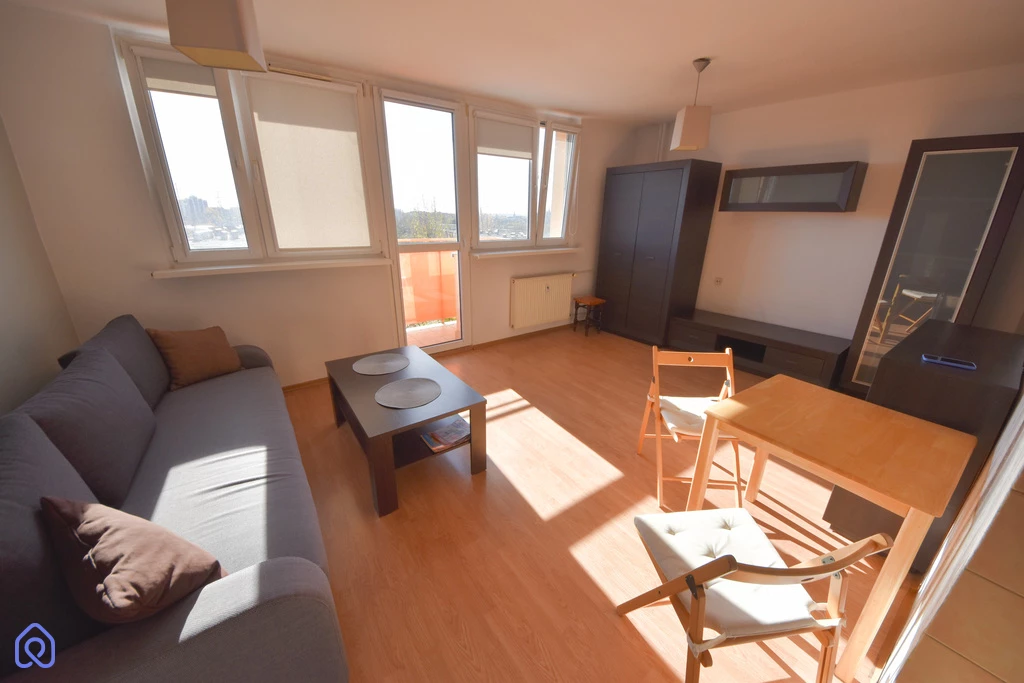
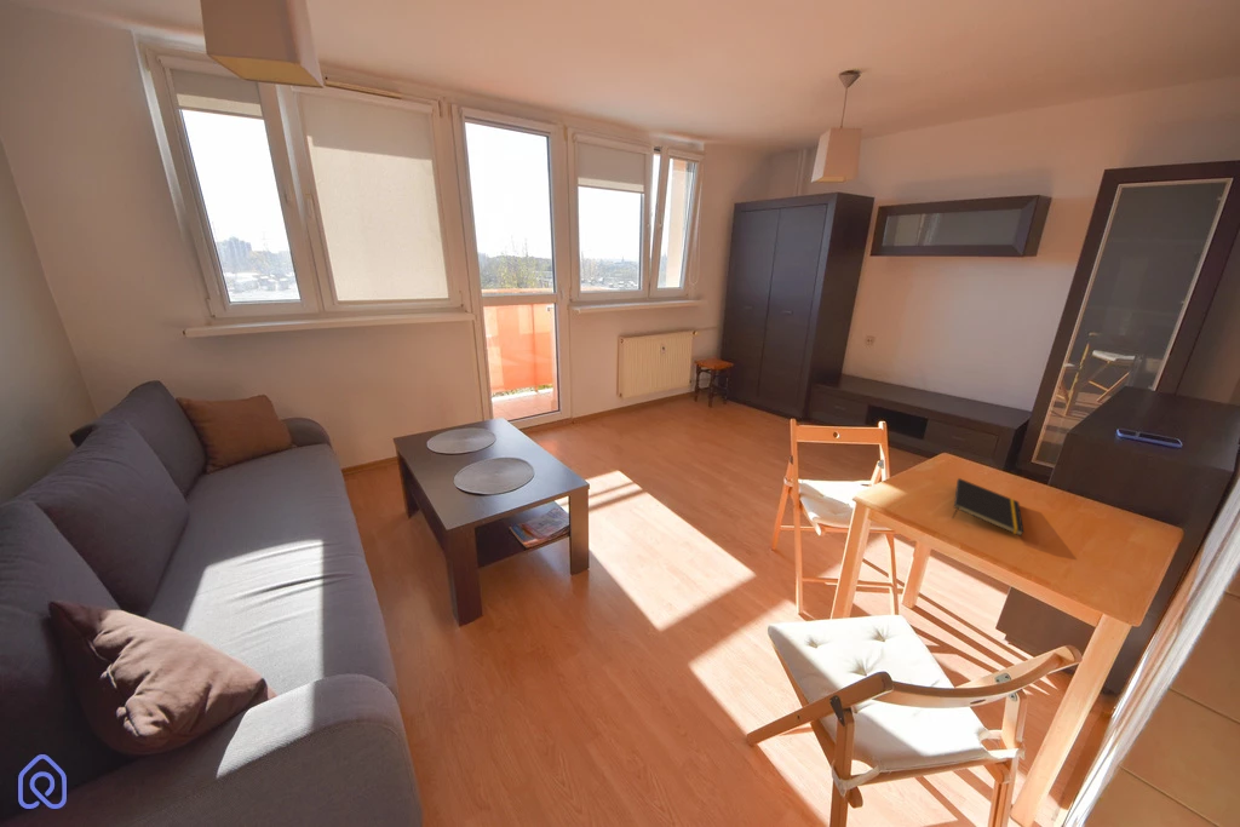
+ notepad [951,477,1024,538]
